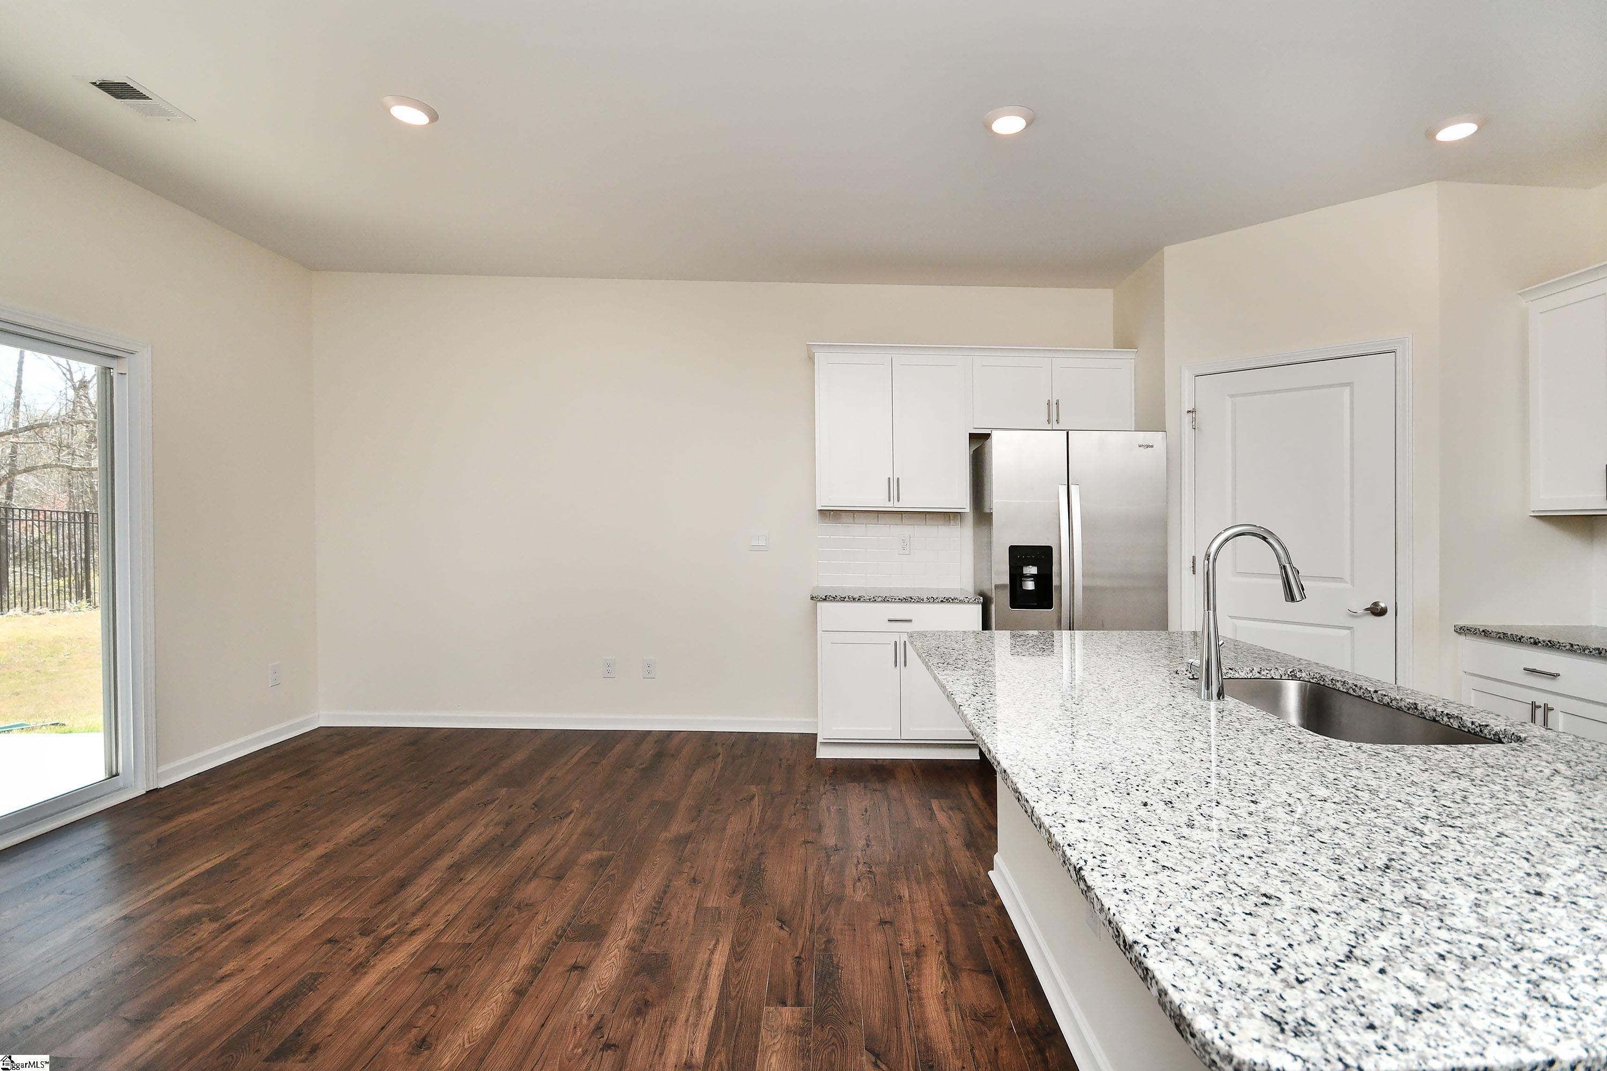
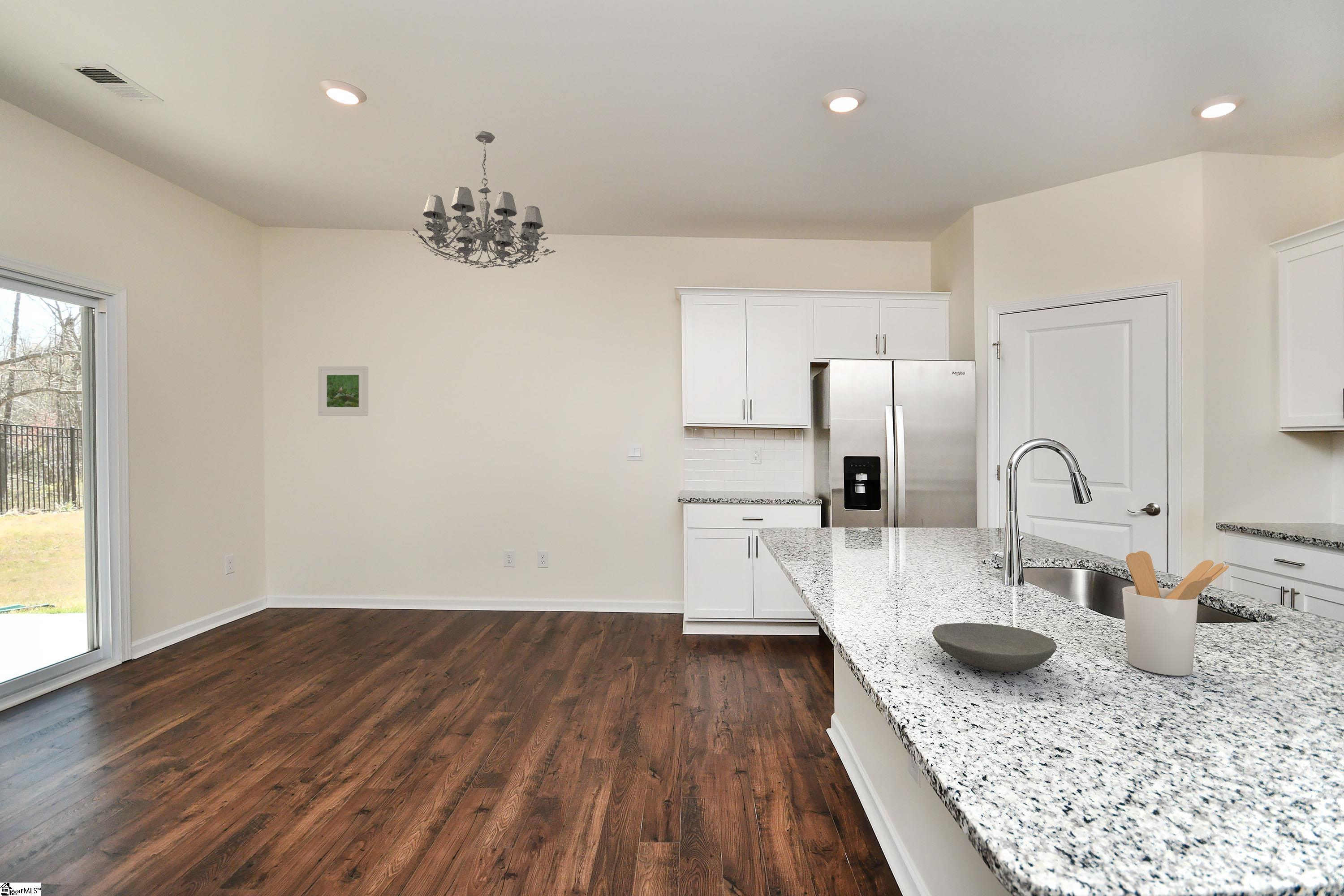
+ utensil holder [1122,551,1230,676]
+ bowl [932,623,1057,673]
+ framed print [318,366,369,416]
+ chandelier [407,130,556,269]
